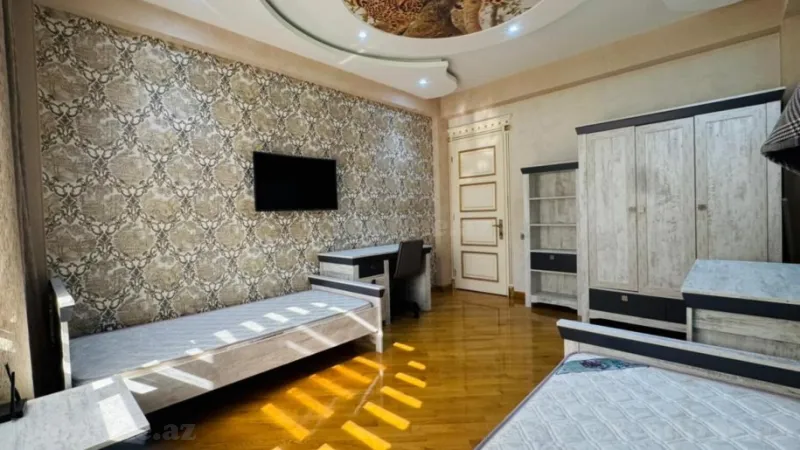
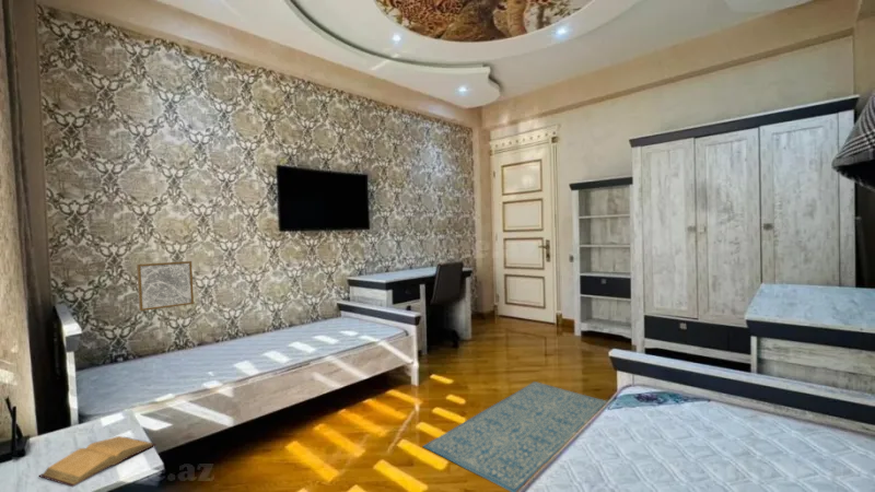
+ wall art [136,260,195,312]
+ rug [422,380,608,492]
+ book [37,435,158,488]
